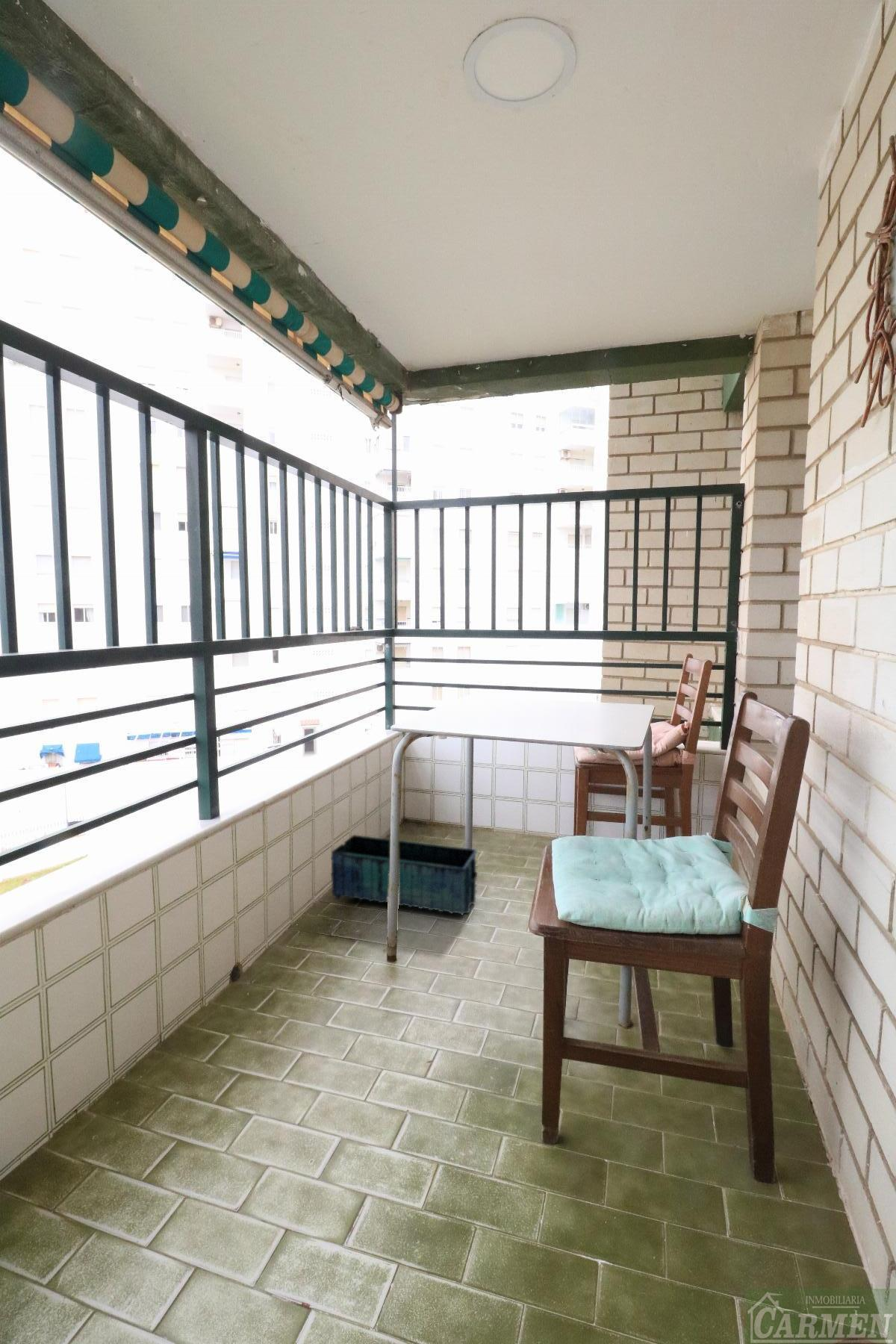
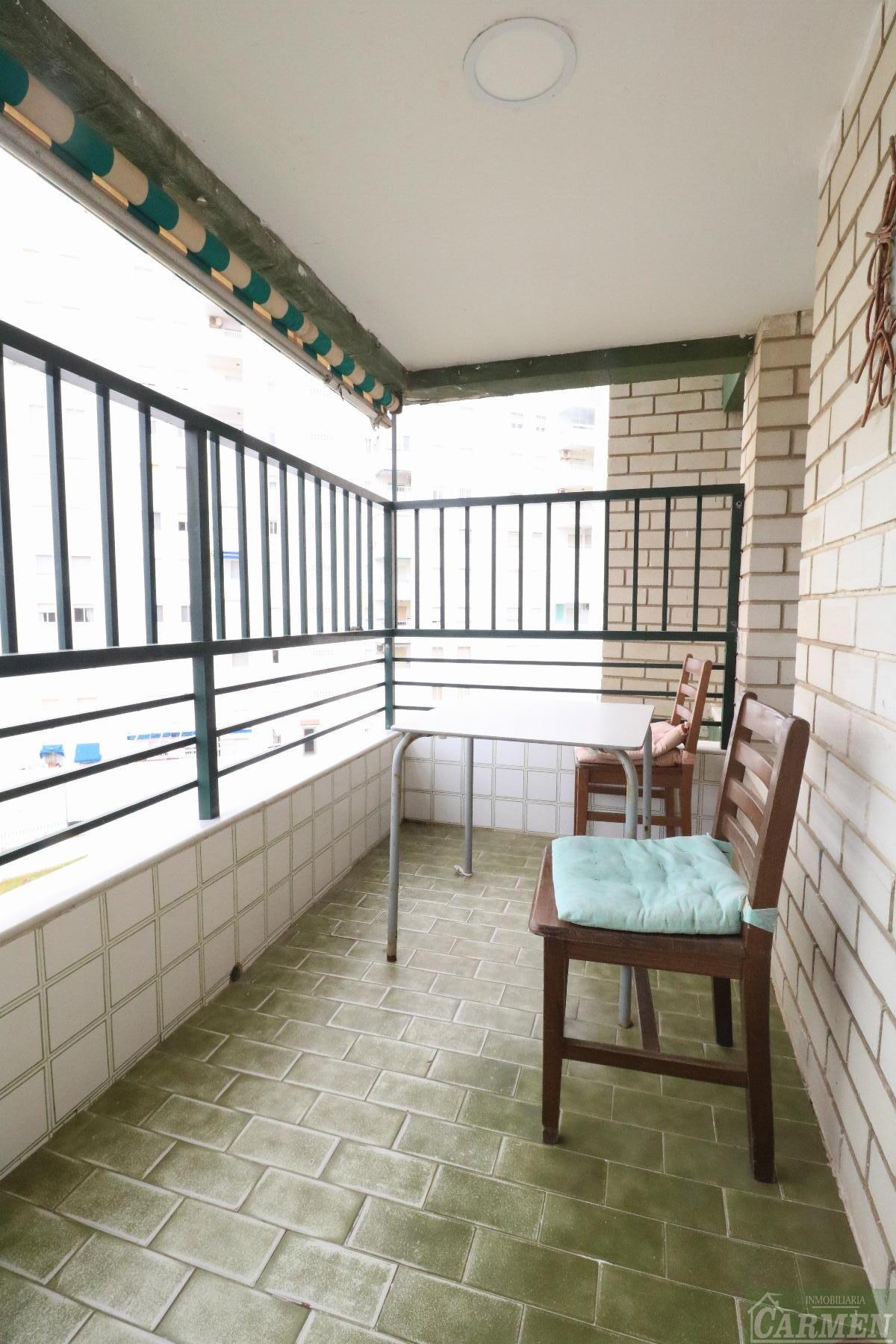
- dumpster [330,834,479,916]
